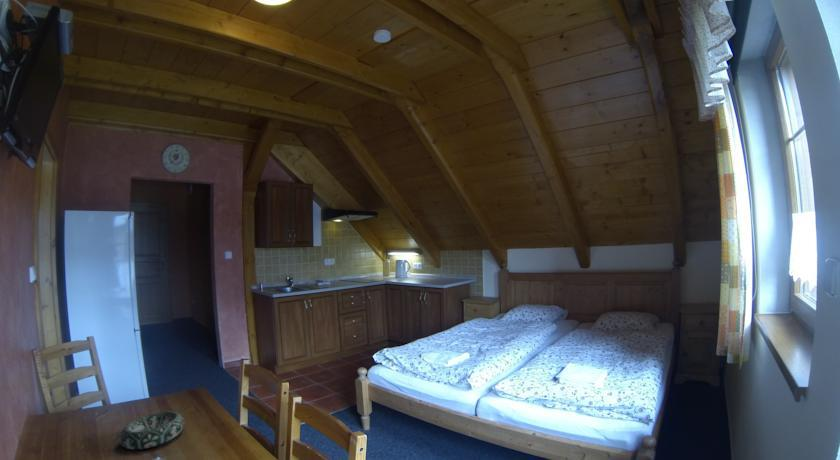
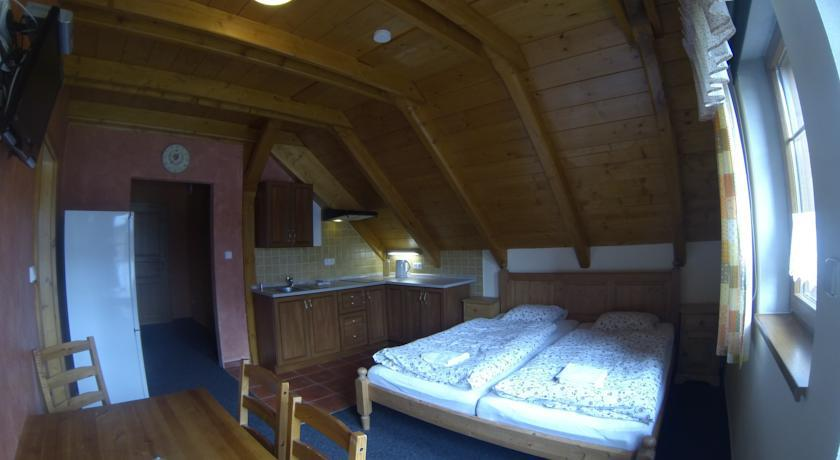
- decorative bowl [118,411,185,450]
